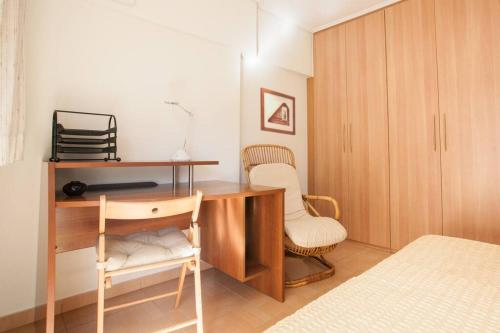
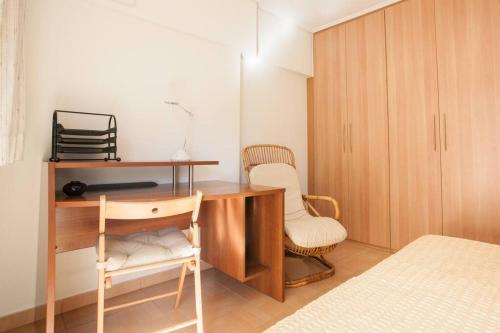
- picture frame [259,87,296,136]
